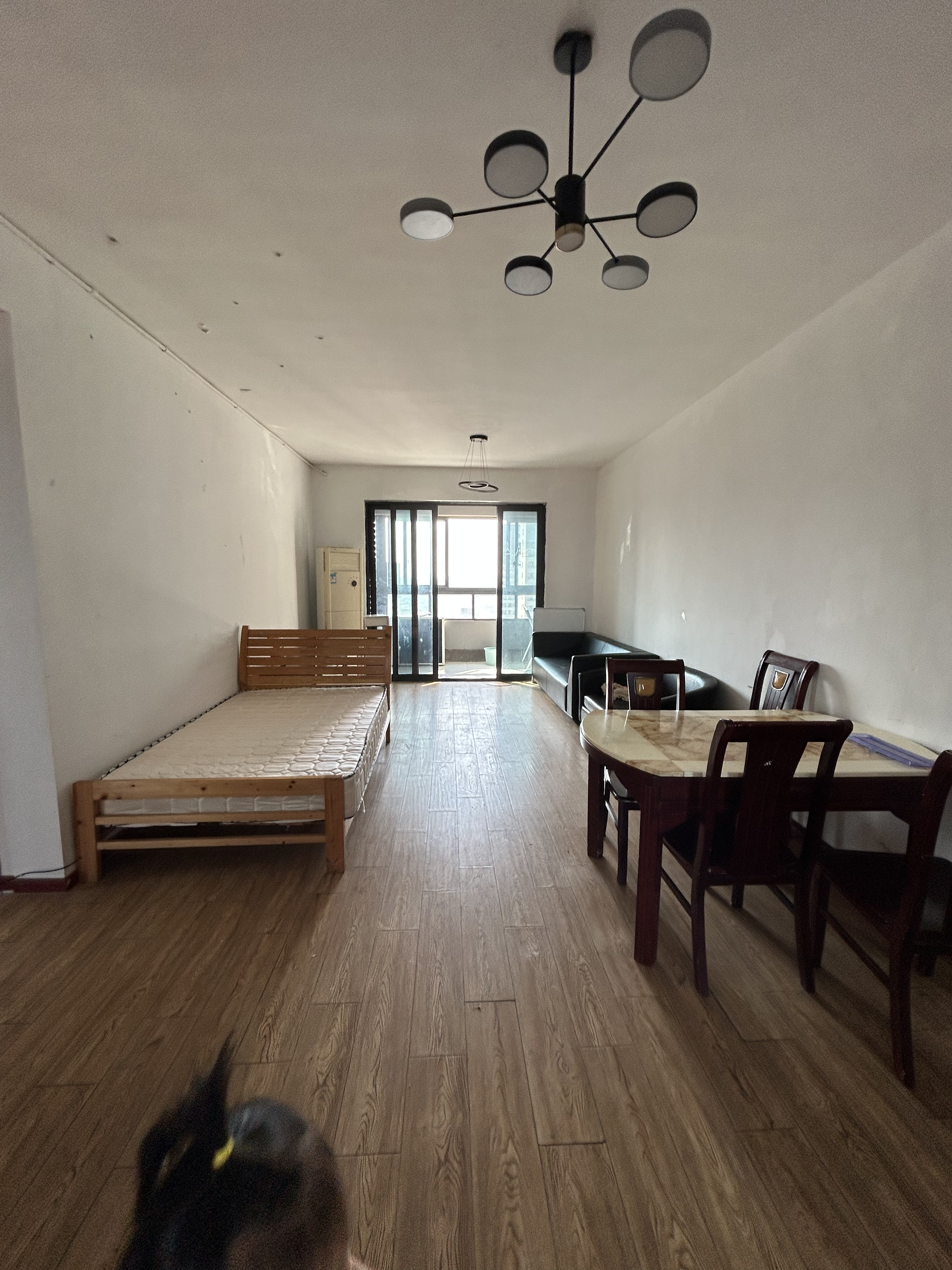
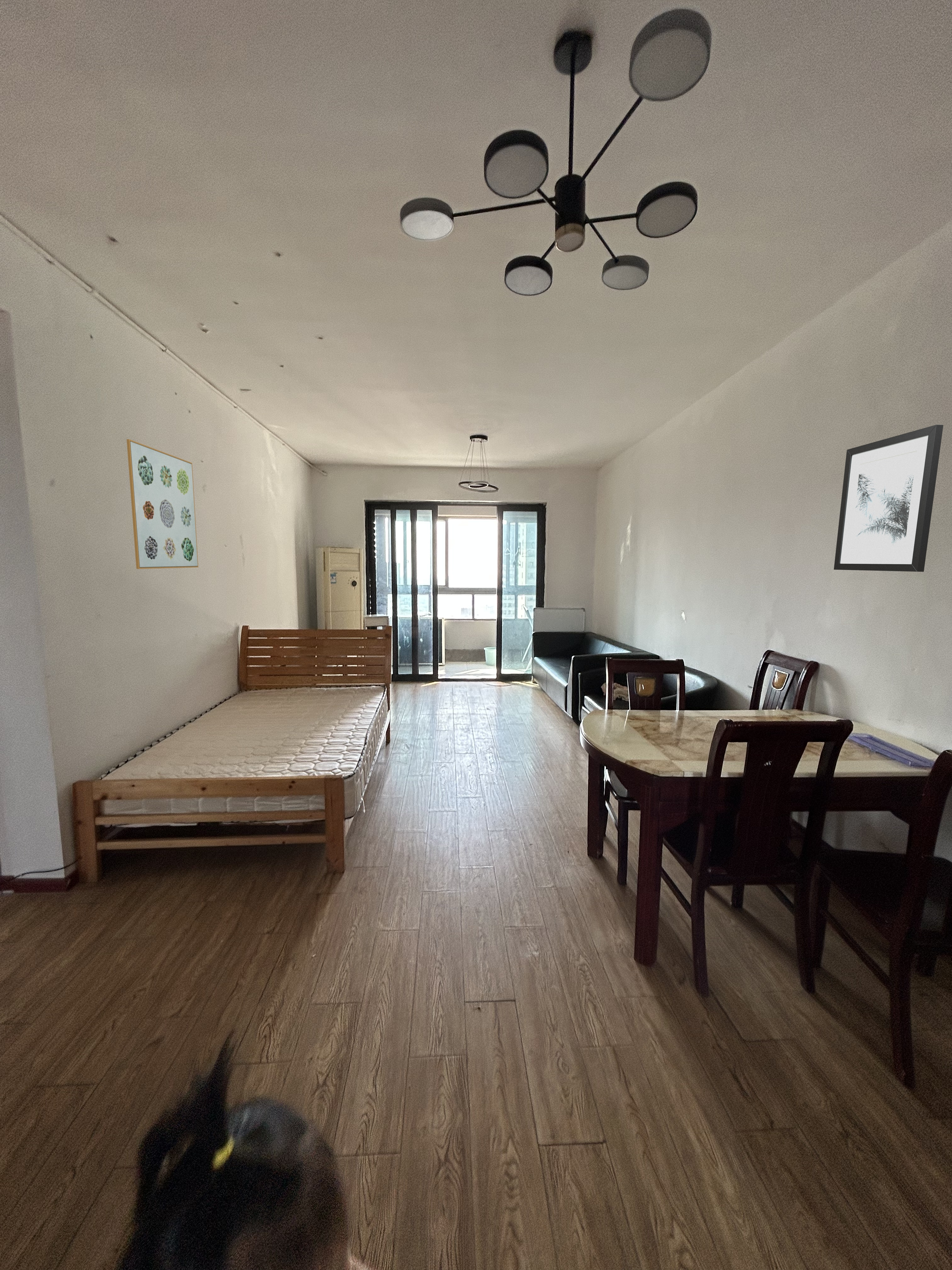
+ wall art [126,439,199,569]
+ wall art [834,424,944,572]
